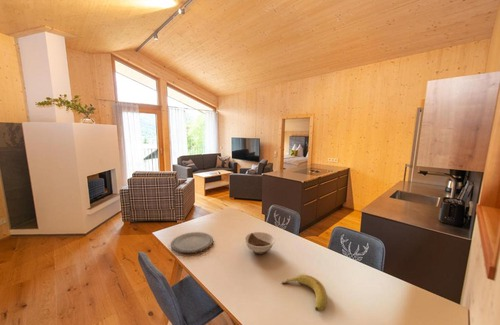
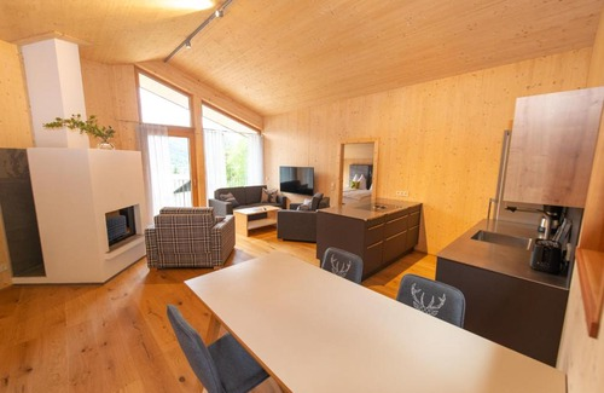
- plate [170,231,214,254]
- banana [281,273,328,313]
- bowl [243,231,276,255]
